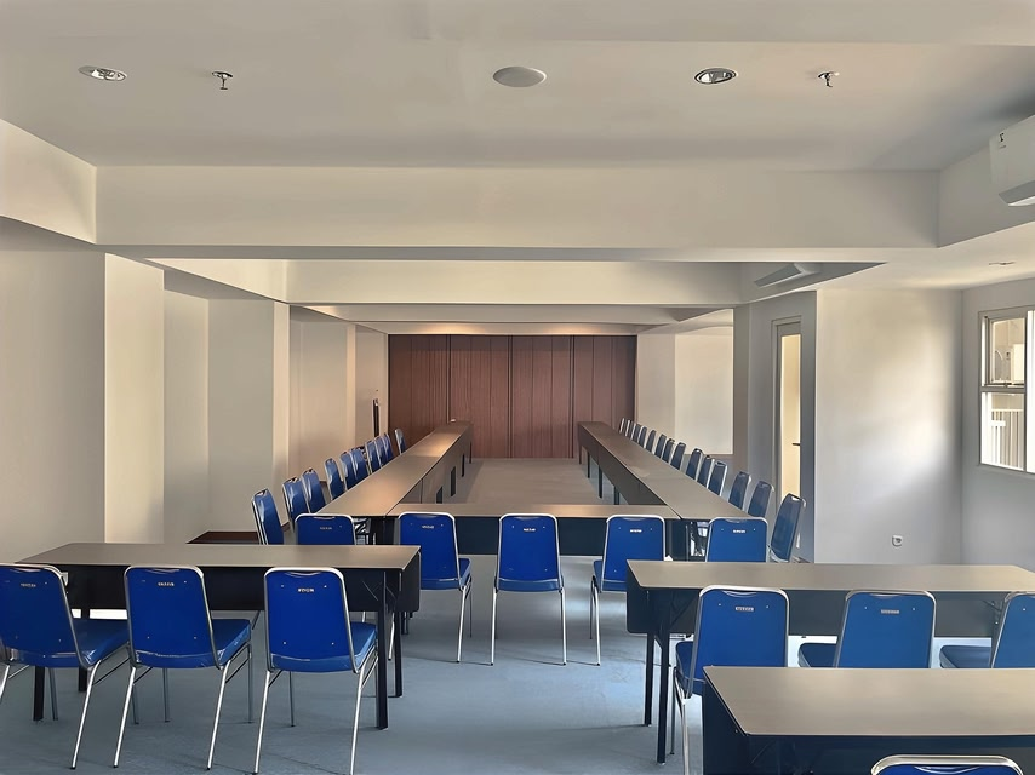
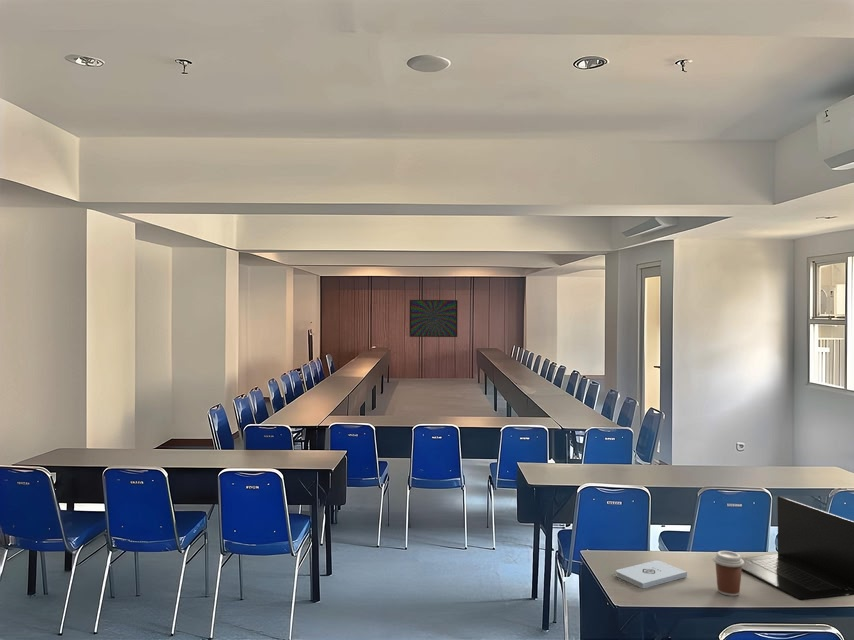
+ laptop [741,495,854,601]
+ notepad [615,560,688,589]
+ television [409,299,458,338]
+ coffee cup [712,550,744,597]
